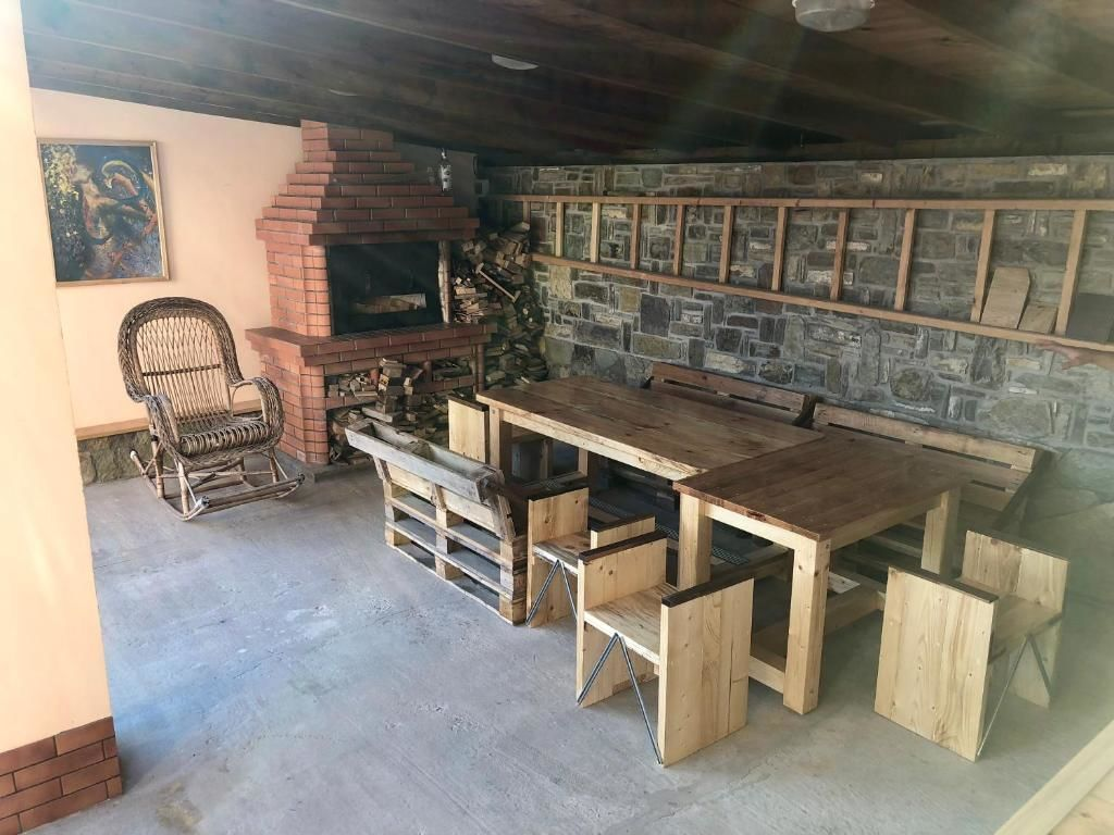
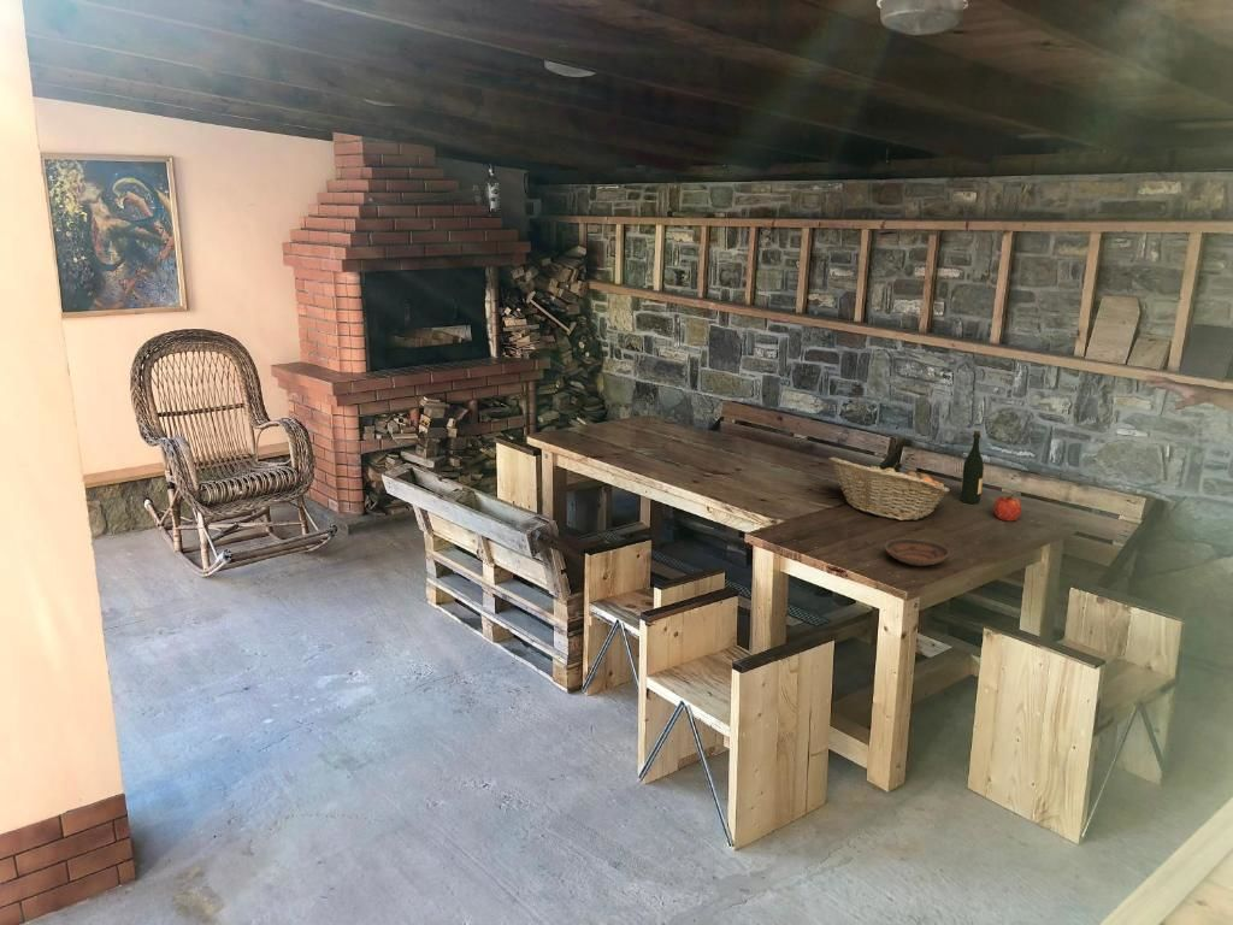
+ apple [993,494,1022,522]
+ fruit basket [827,456,951,522]
+ bowl [884,537,951,567]
+ wine bottle [960,430,985,505]
